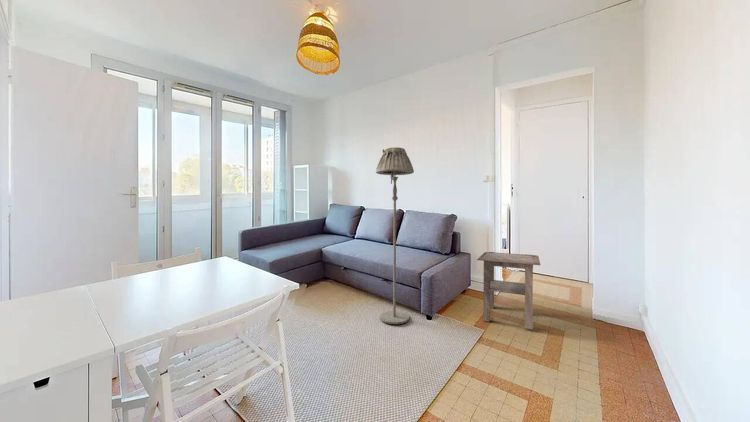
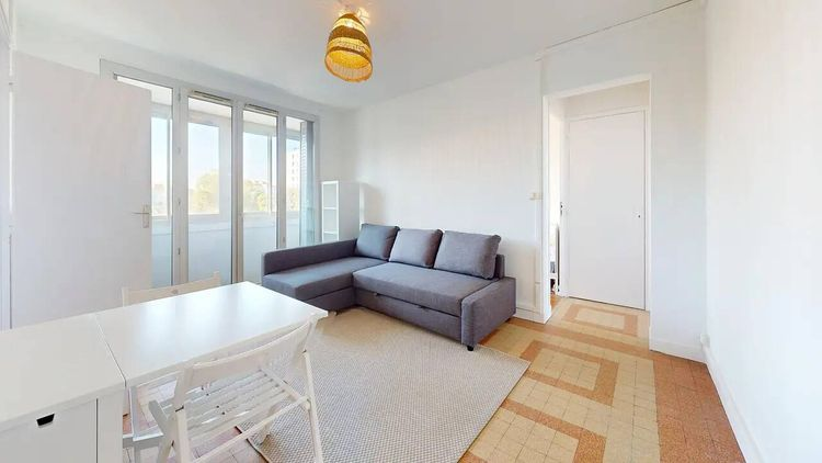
- floor lamp [375,146,415,325]
- side table [476,251,541,330]
